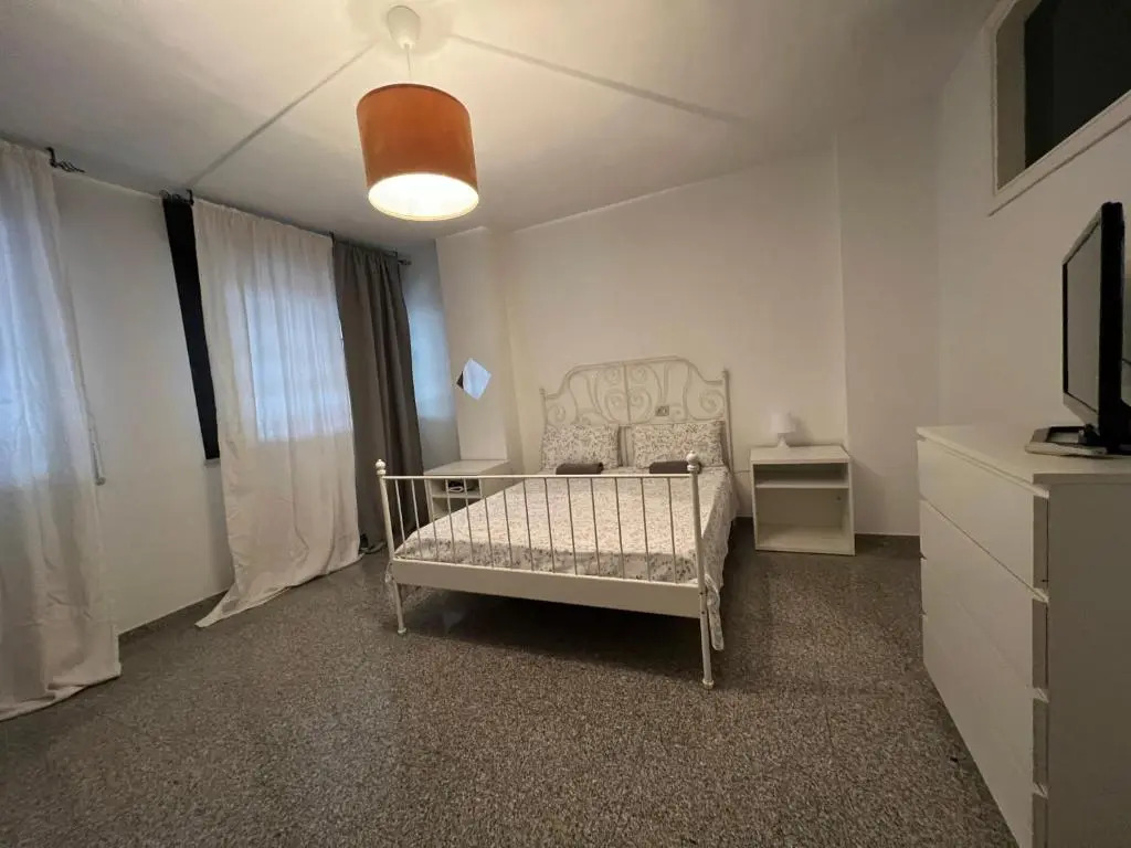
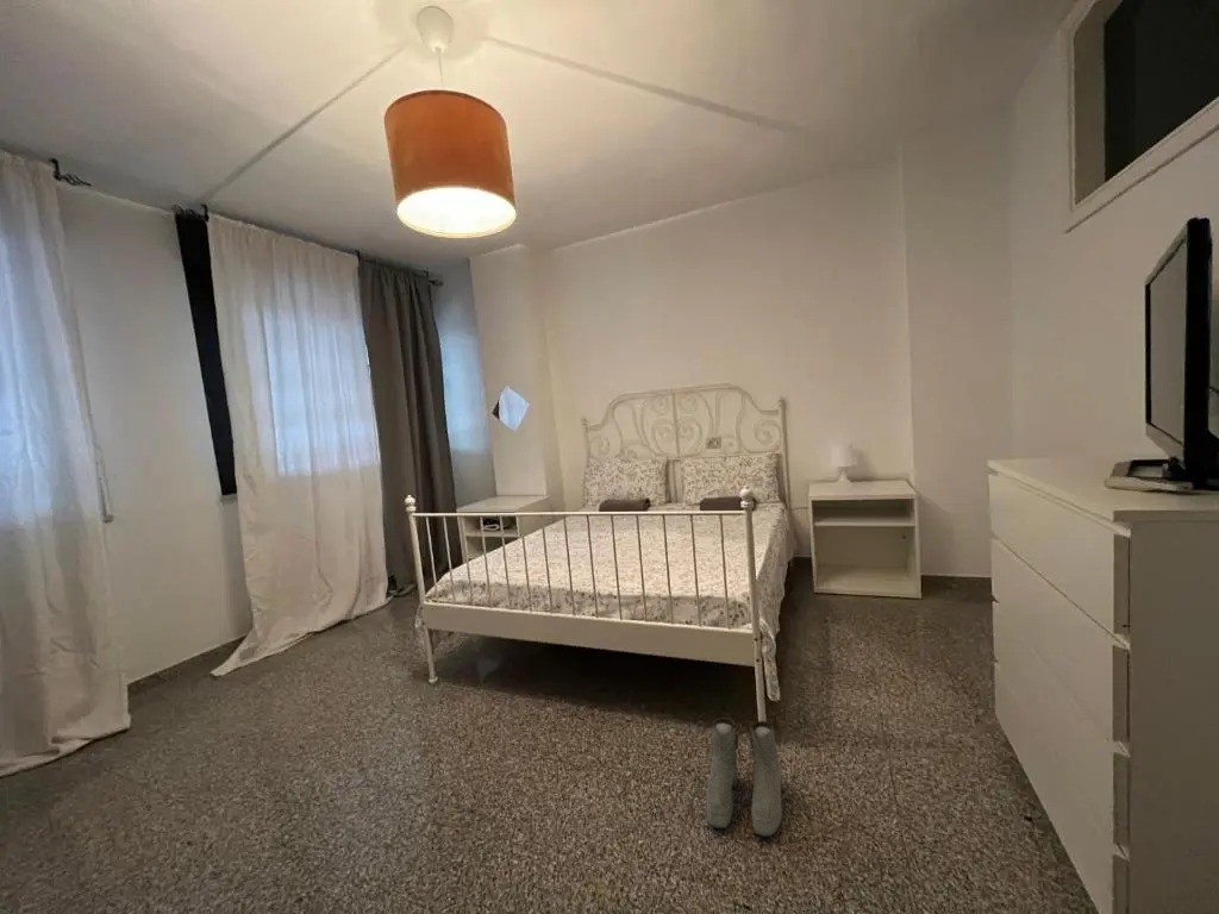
+ boots [705,716,783,838]
